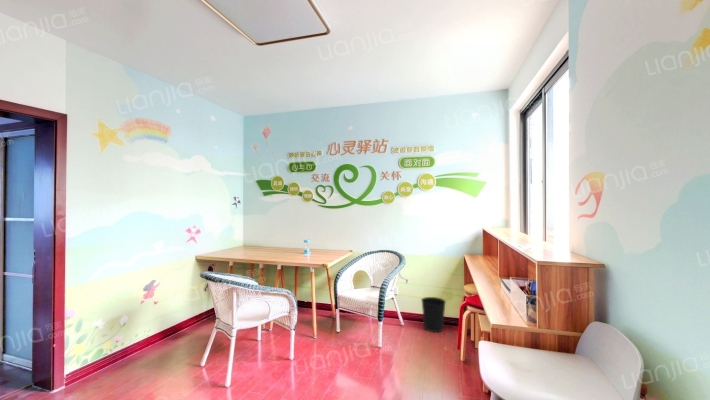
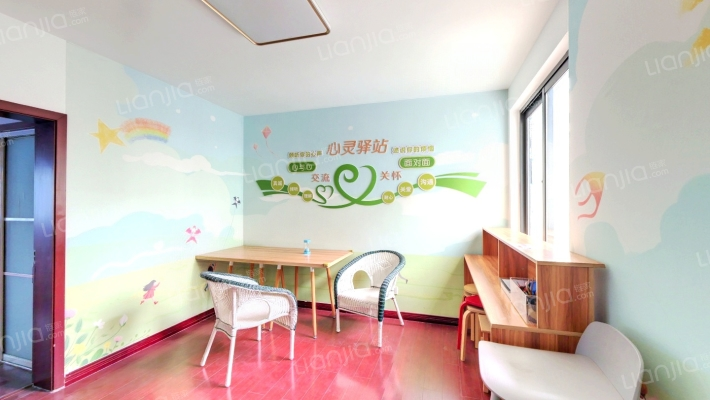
- wastebasket [420,296,447,333]
